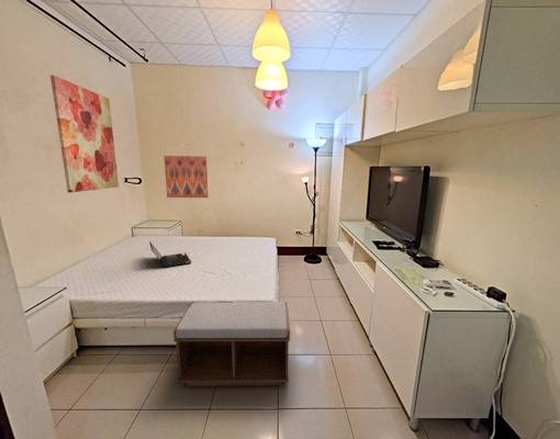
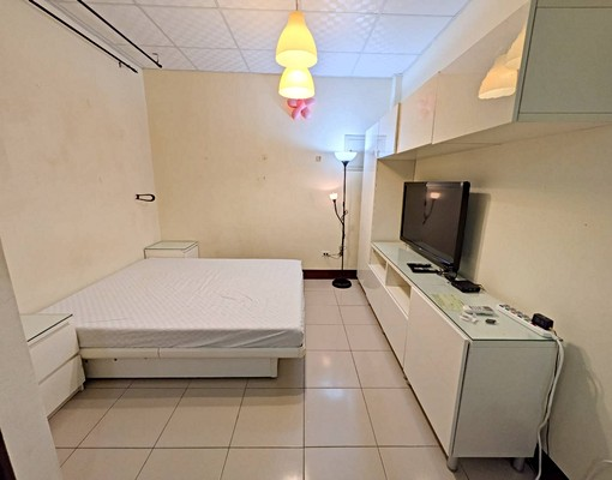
- laptop computer [148,240,192,268]
- wall art [49,75,120,193]
- bench [172,301,291,387]
- wall art [163,155,210,199]
